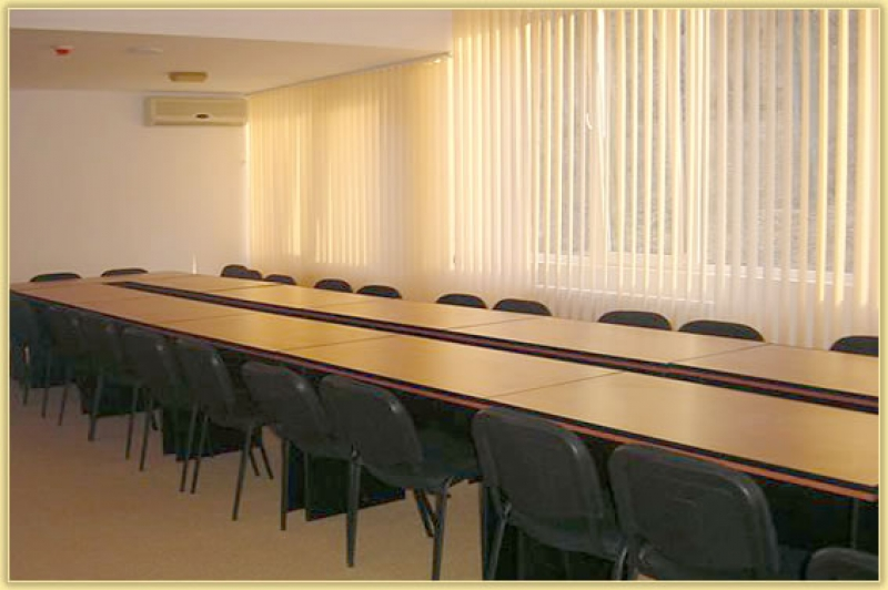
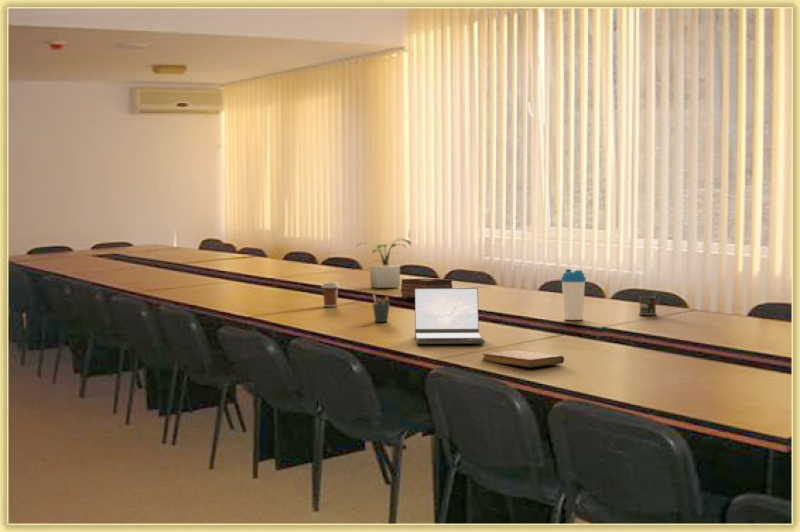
+ tissue box [400,277,453,299]
+ mug [638,292,660,316]
+ notebook [482,349,565,368]
+ coffee cup [320,281,340,308]
+ pen holder [372,293,391,323]
+ potted plant [355,238,412,289]
+ laptop [414,287,486,345]
+ water bottle [560,268,587,321]
